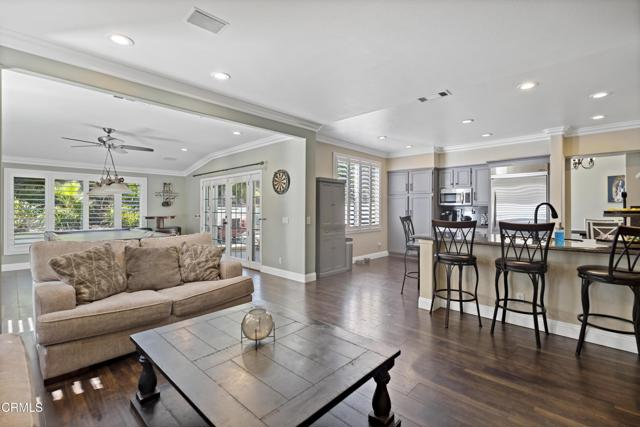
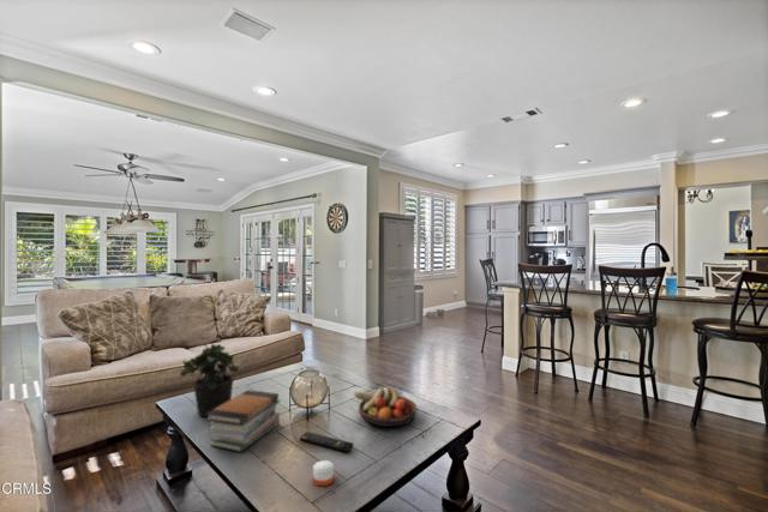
+ fruit bowl [353,385,418,428]
+ remote control [299,430,355,453]
+ book stack [205,388,281,453]
+ candle [312,451,335,487]
+ potted plant [179,343,240,418]
